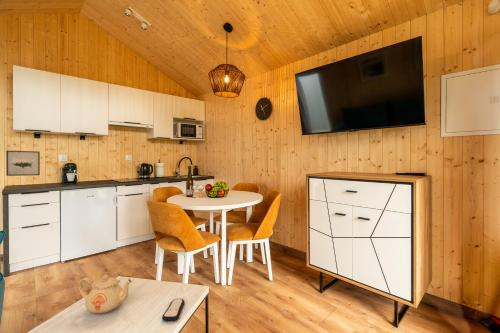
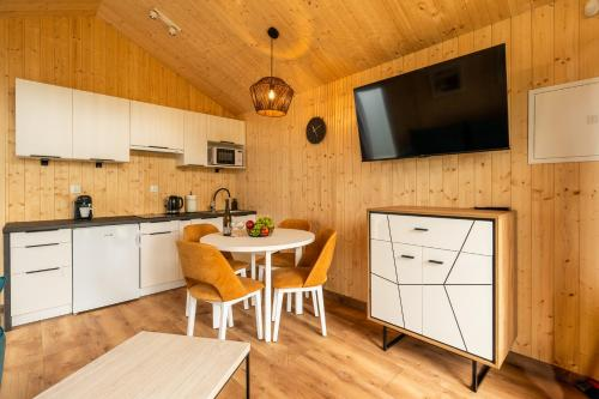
- teapot [77,273,133,314]
- wall art [5,150,41,177]
- remote control [161,298,185,322]
